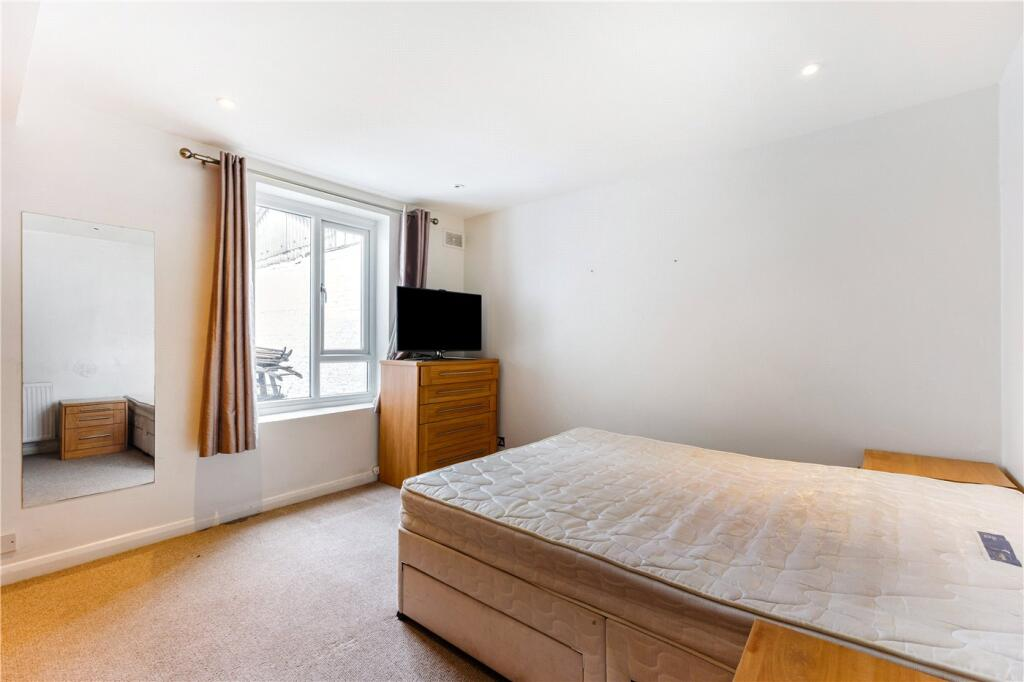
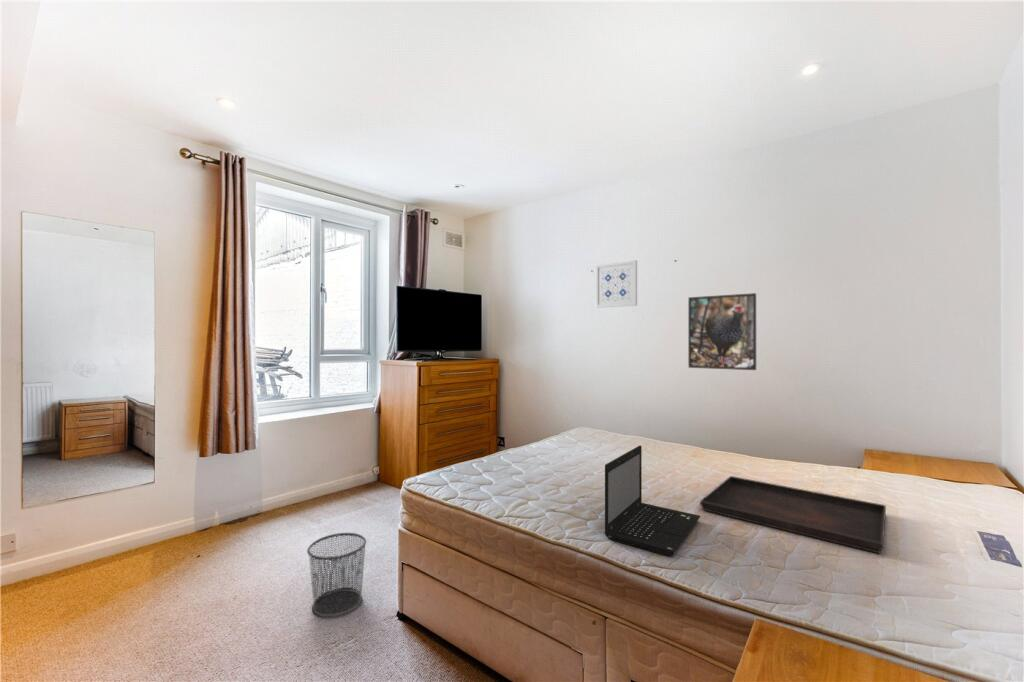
+ wall art [595,259,638,309]
+ serving tray [699,475,887,554]
+ waste bin [306,532,367,618]
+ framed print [687,292,757,371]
+ laptop [604,445,701,557]
